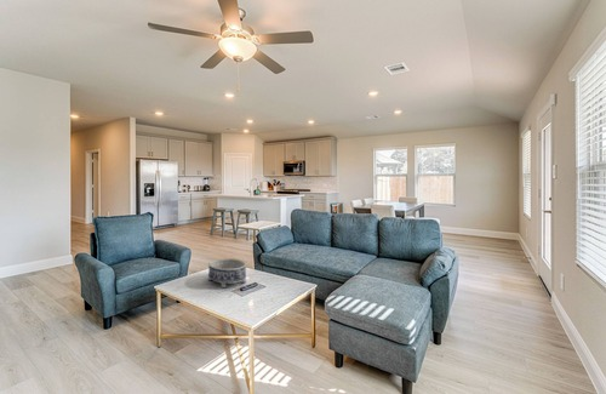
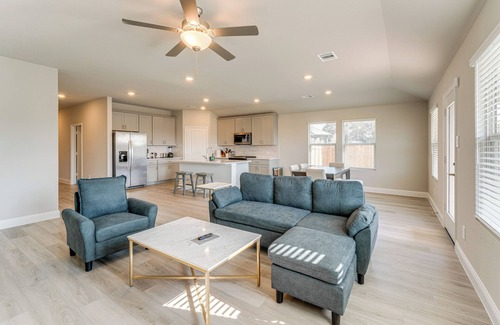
- decorative bowl [207,257,247,289]
